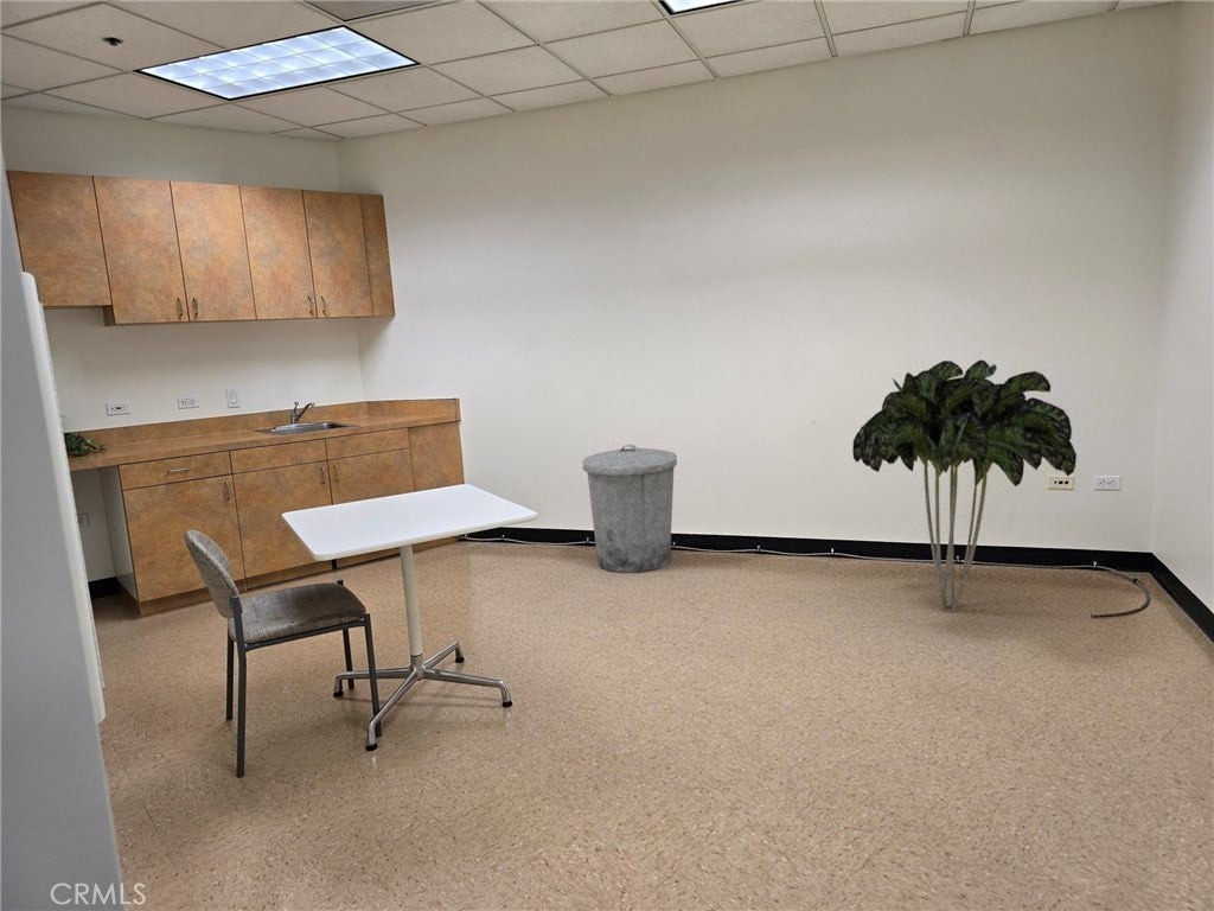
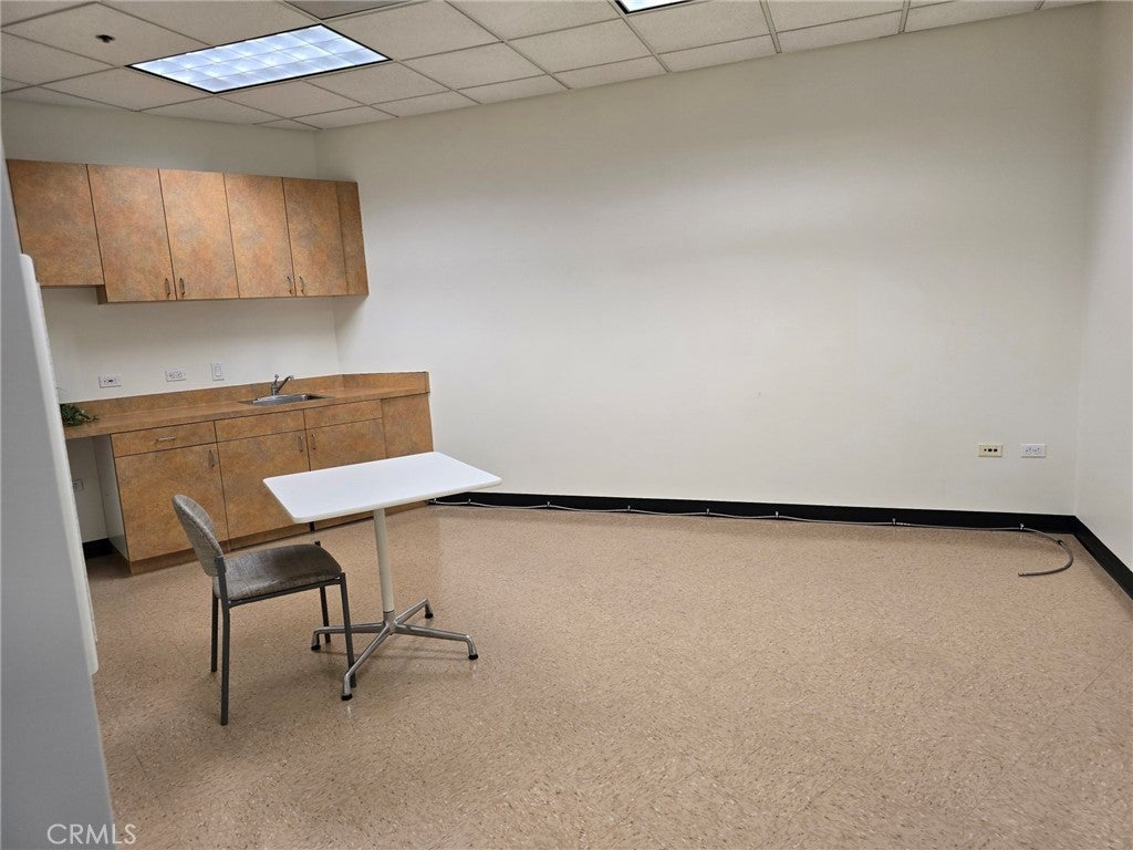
- trash can [581,444,678,574]
- indoor plant [851,358,1078,612]
